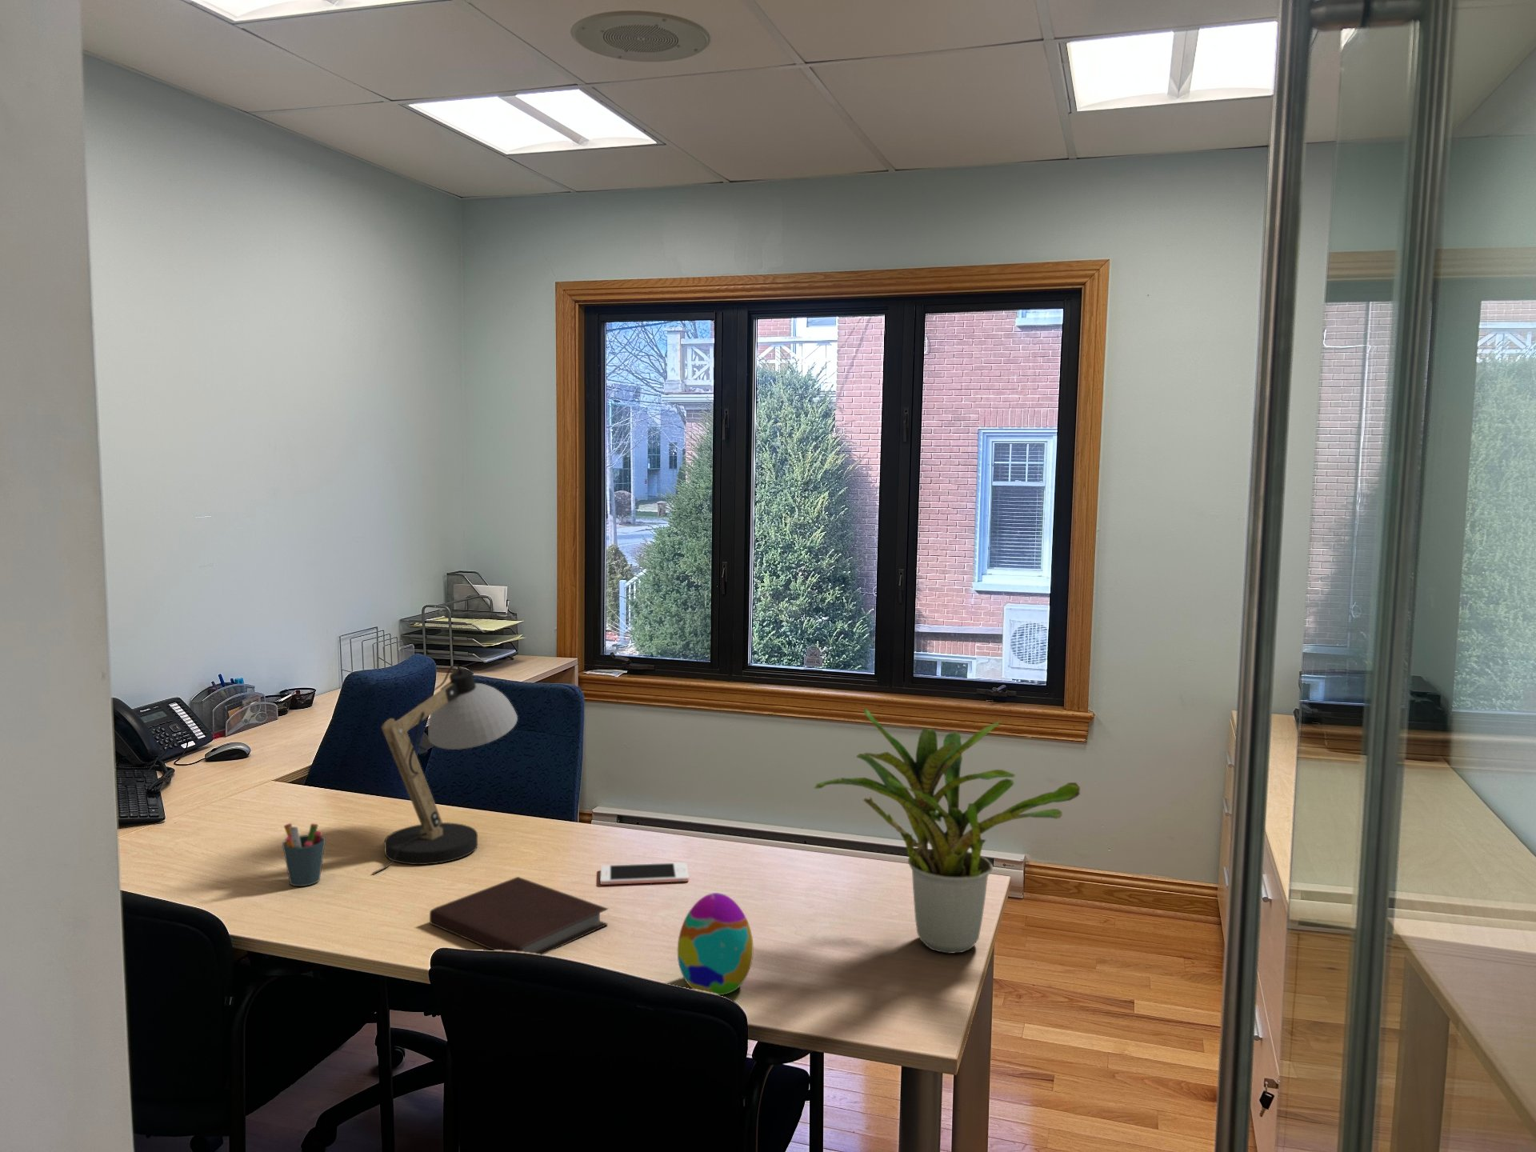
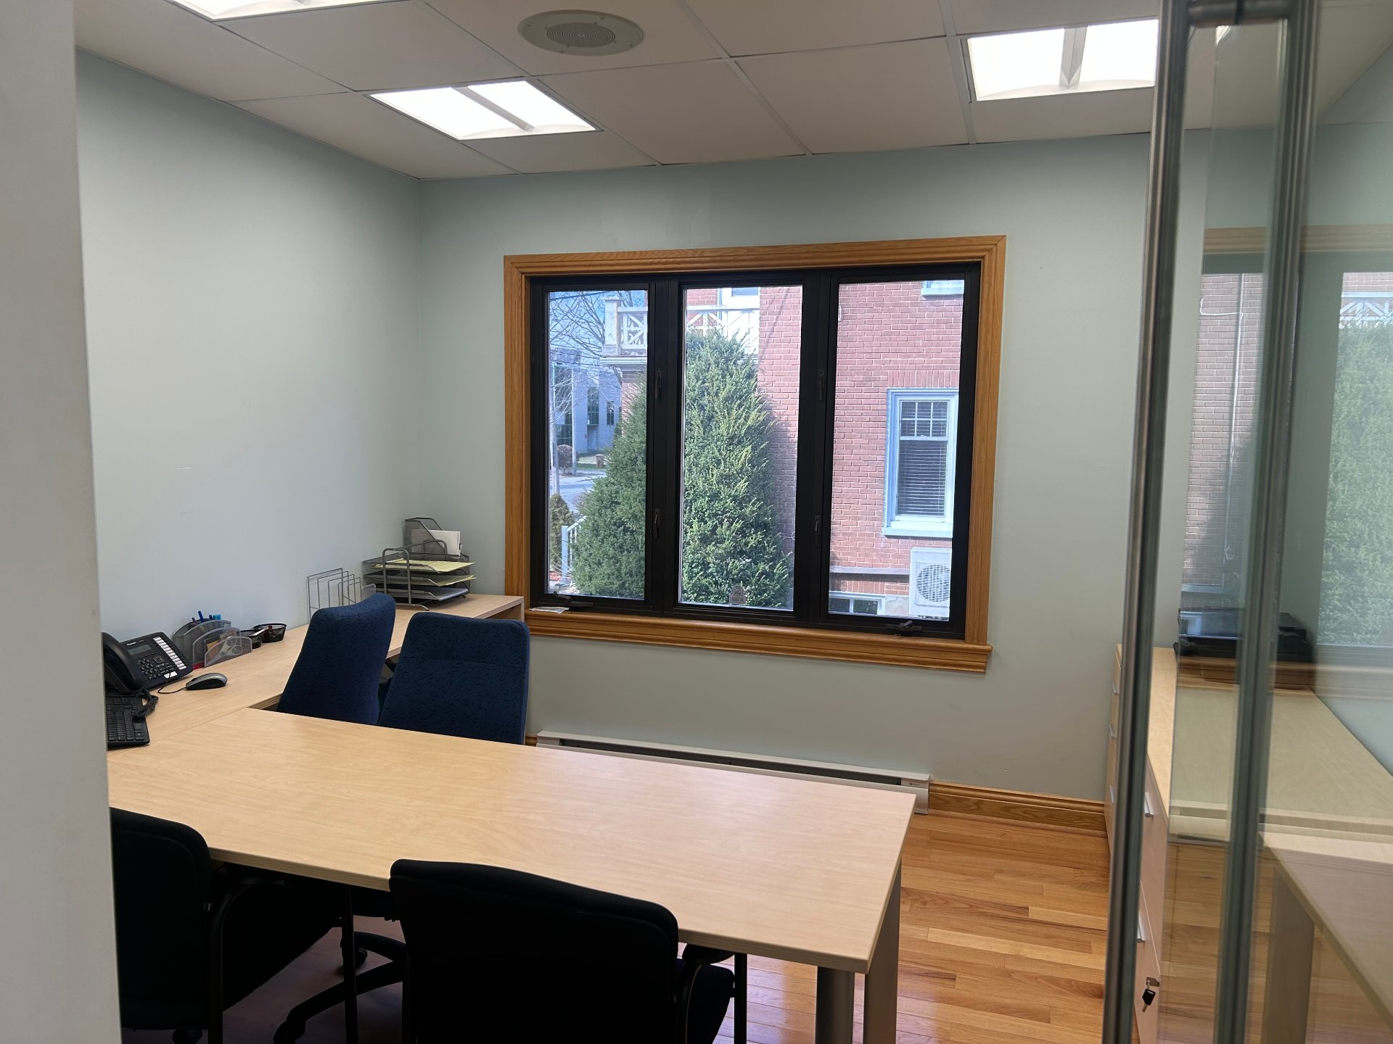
- decorative egg [677,892,755,996]
- desk lamp [371,663,519,875]
- notebook [429,876,610,956]
- potted plant [814,708,1081,955]
- pen holder [282,823,327,887]
- cell phone [599,862,689,886]
